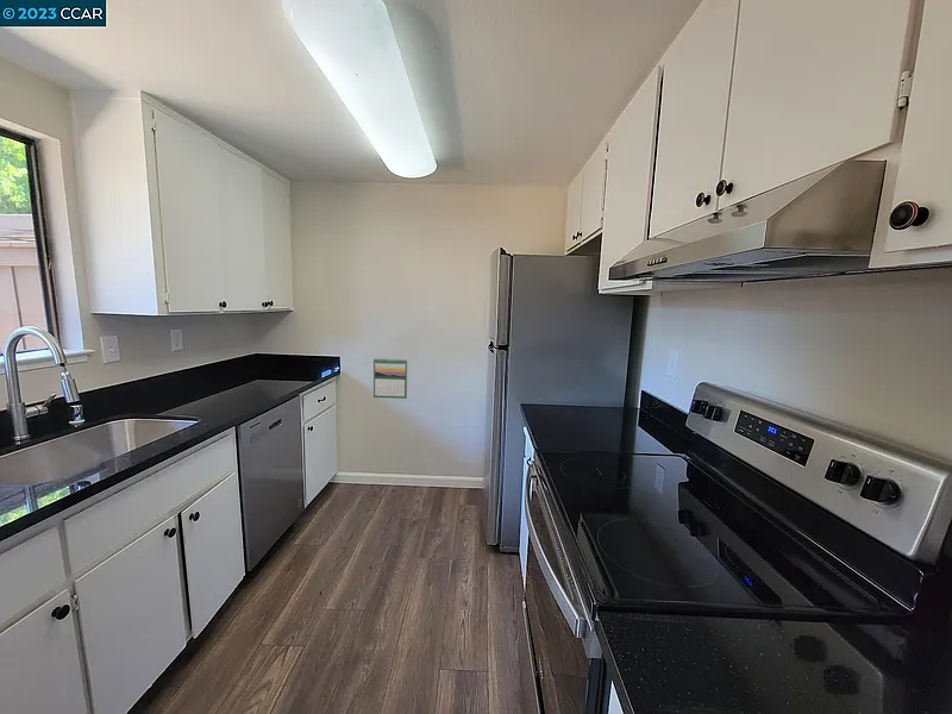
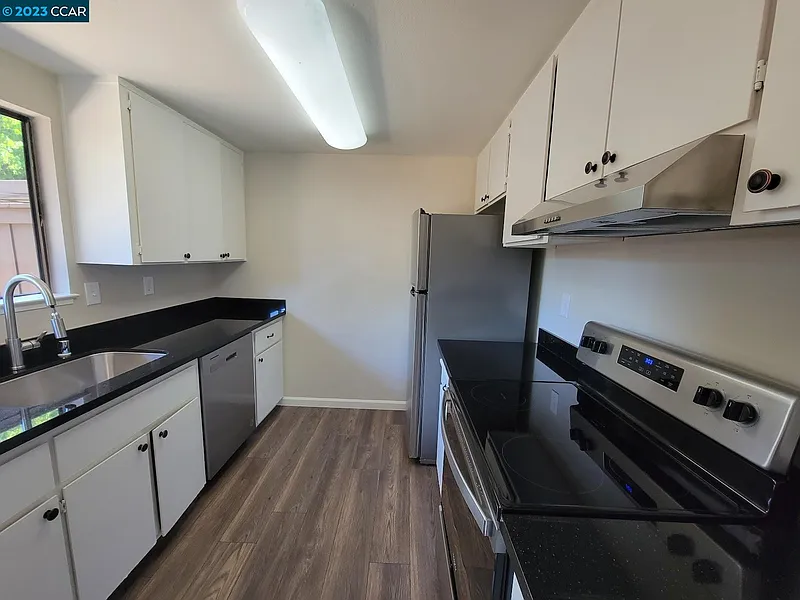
- calendar [372,357,408,400]
